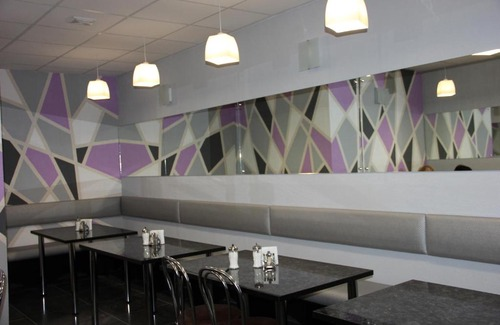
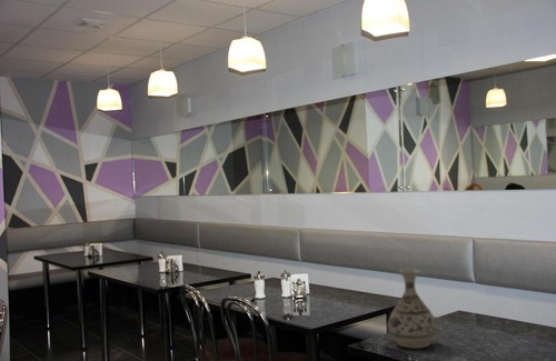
+ vase [387,268,438,349]
